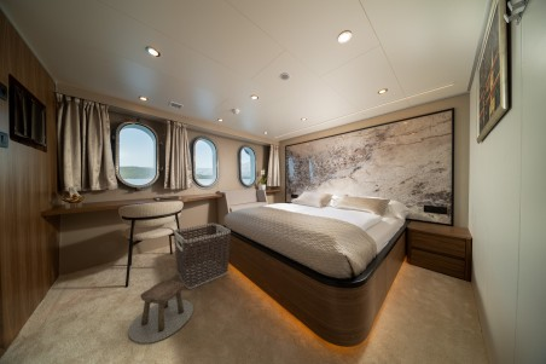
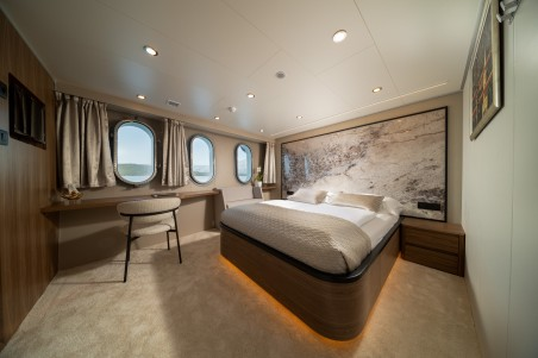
- stool [127,278,194,343]
- clothes hamper [173,223,232,290]
